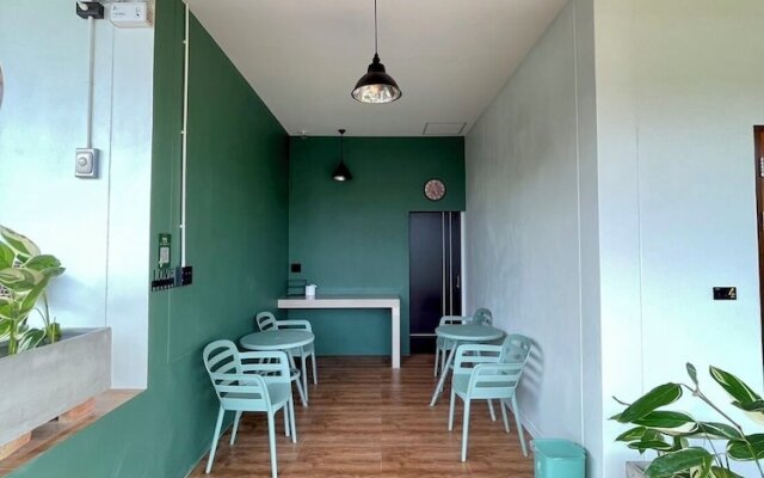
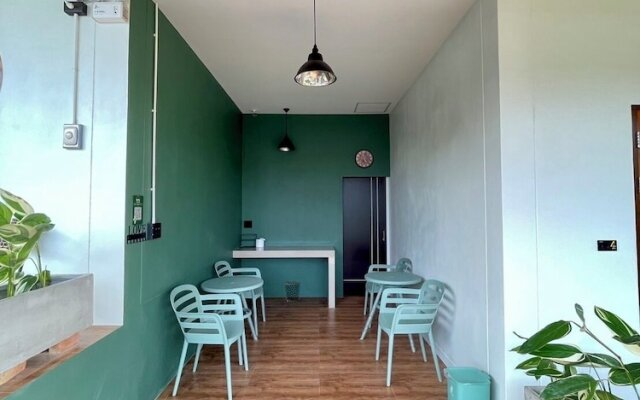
+ waste bin [284,280,302,303]
